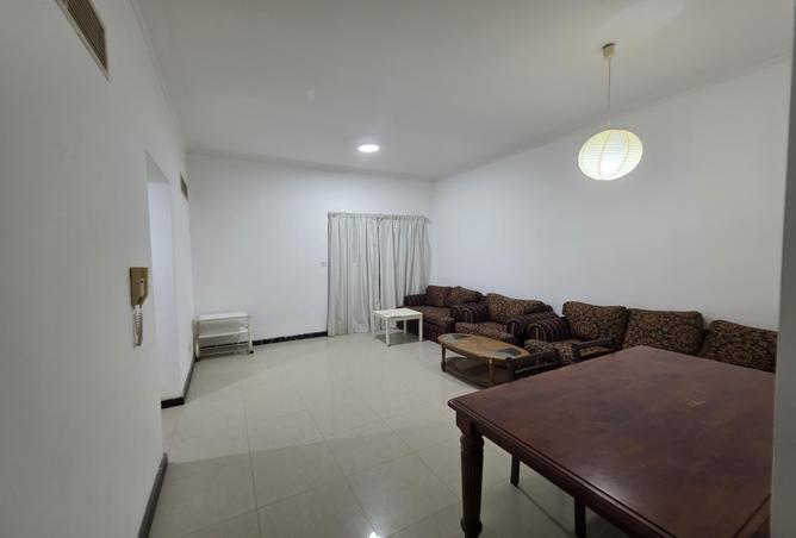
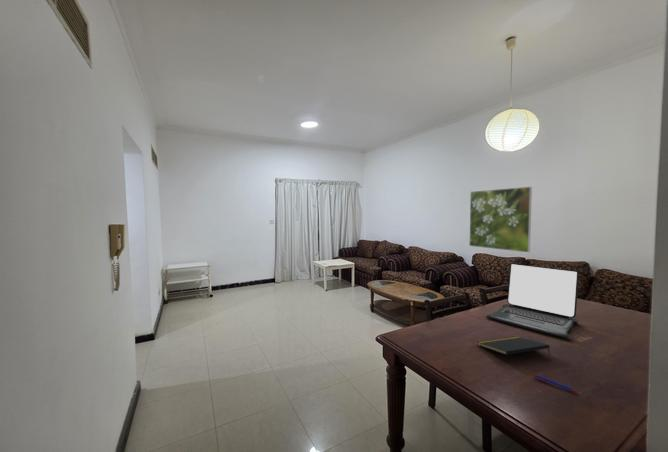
+ pen [530,372,581,394]
+ laptop [485,262,580,340]
+ notepad [476,335,551,356]
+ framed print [468,186,533,254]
